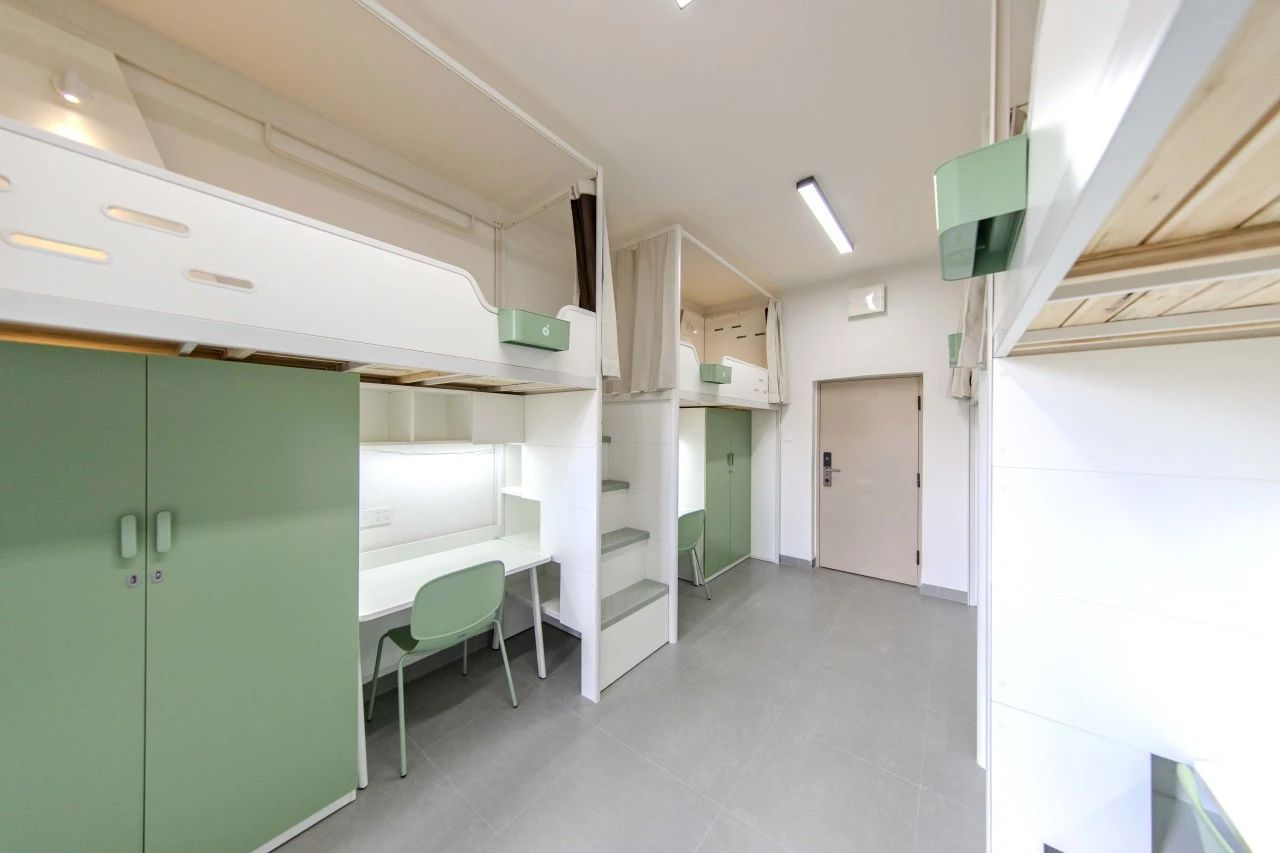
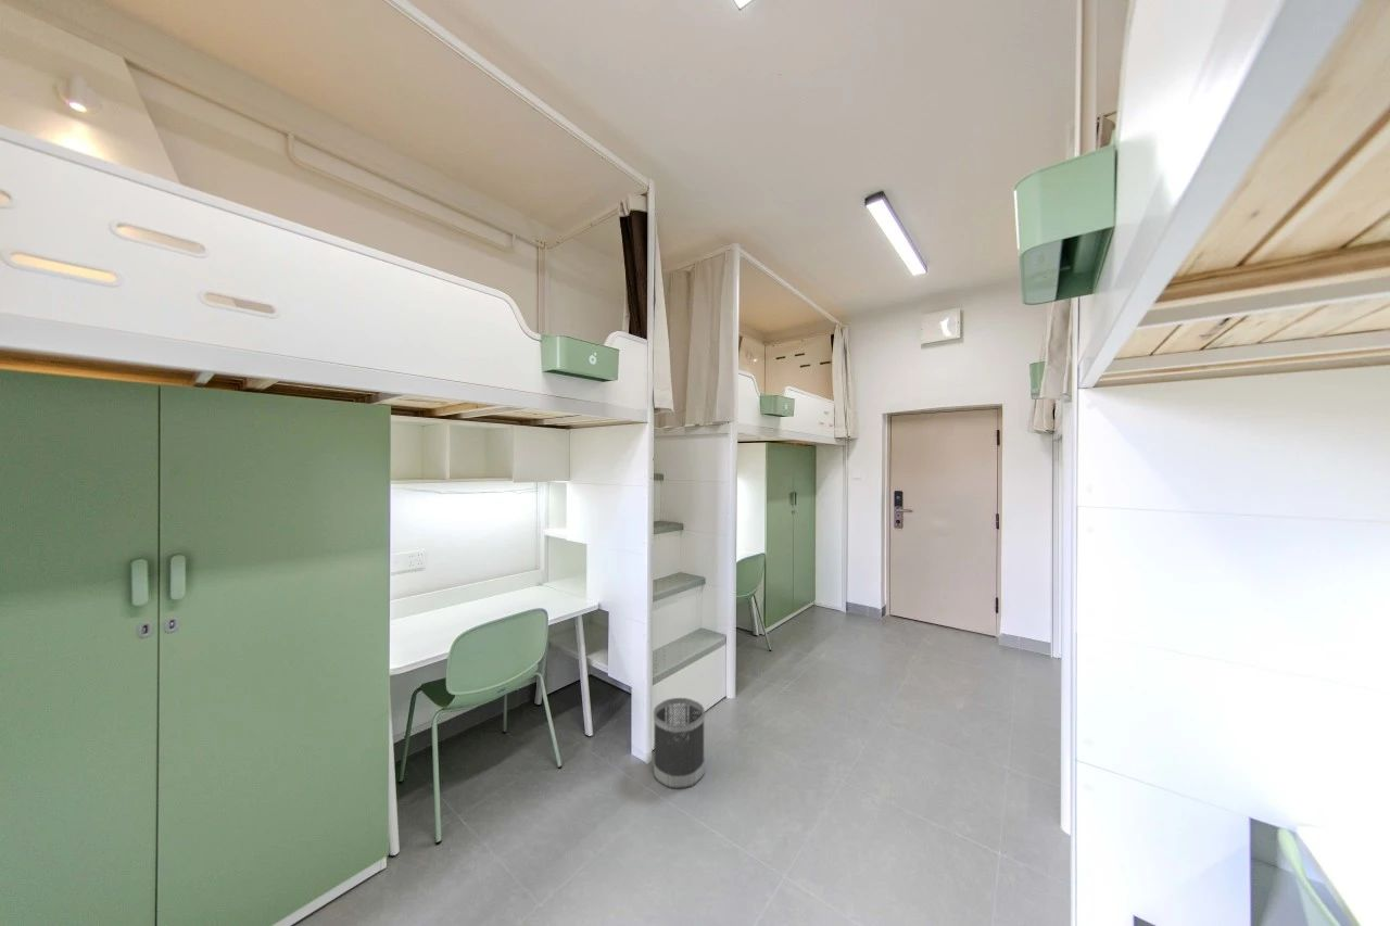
+ wastebasket [653,697,706,790]
